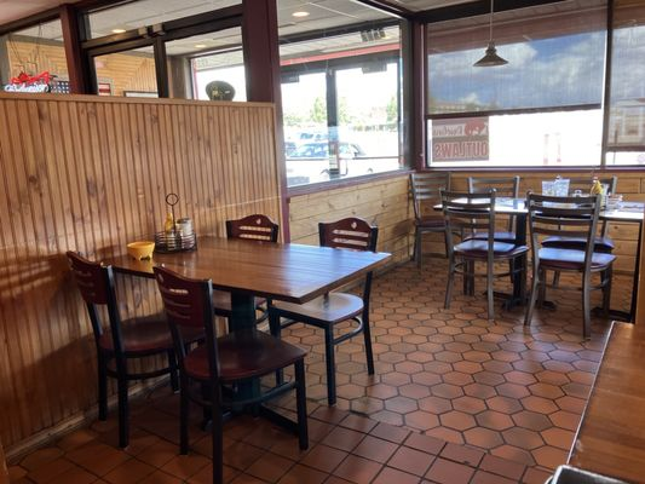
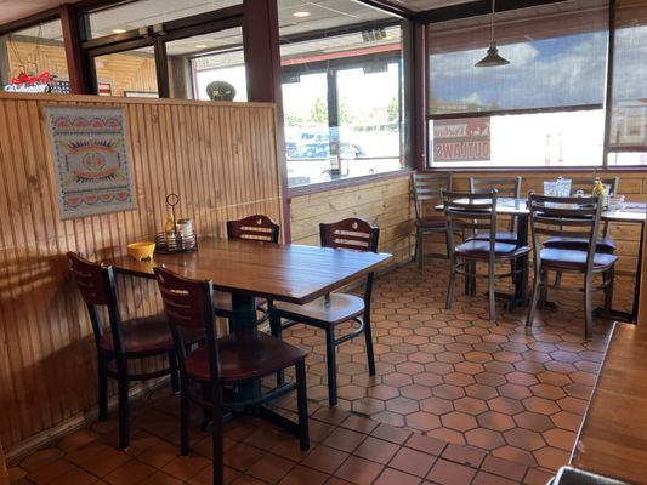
+ wall art [42,102,138,223]
